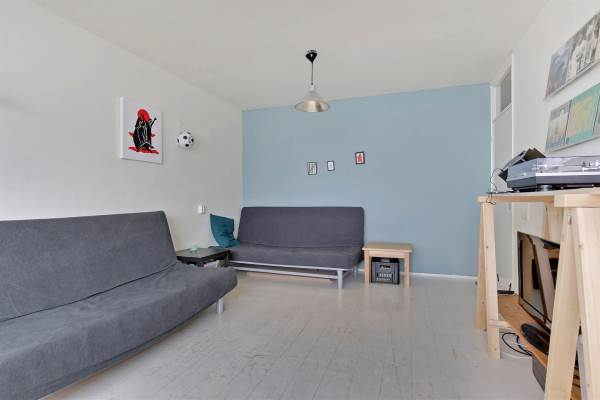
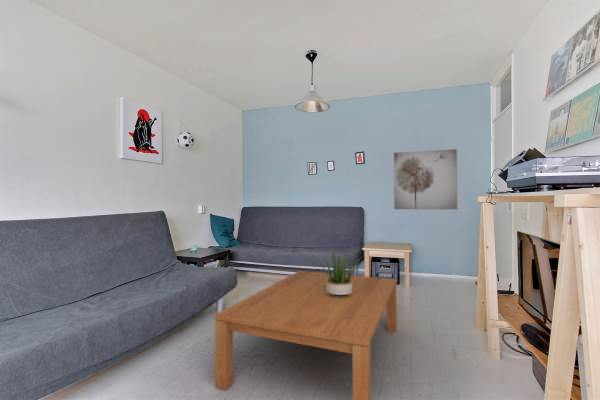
+ potted plant [315,248,364,296]
+ wall art [393,148,458,210]
+ coffee table [213,270,398,400]
